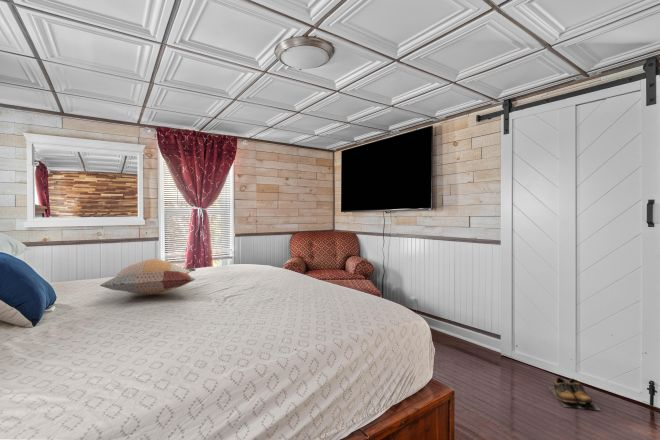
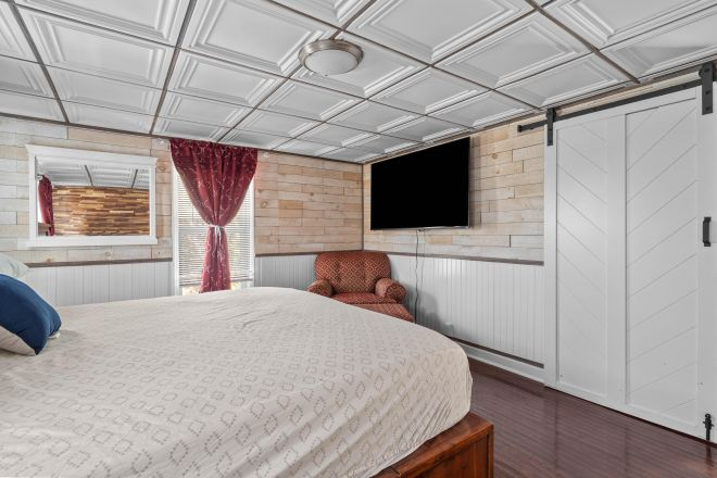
- decorative pillow [99,258,197,296]
- shoes [547,376,601,411]
